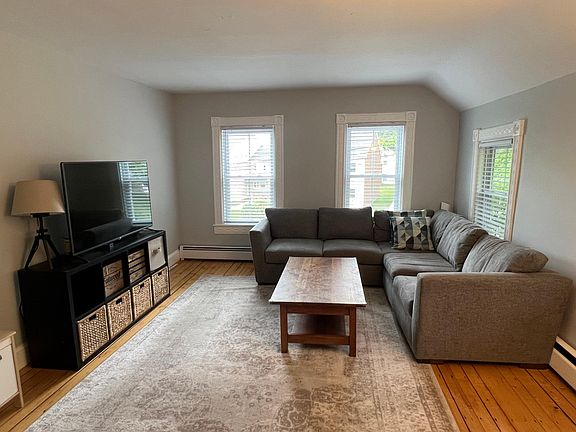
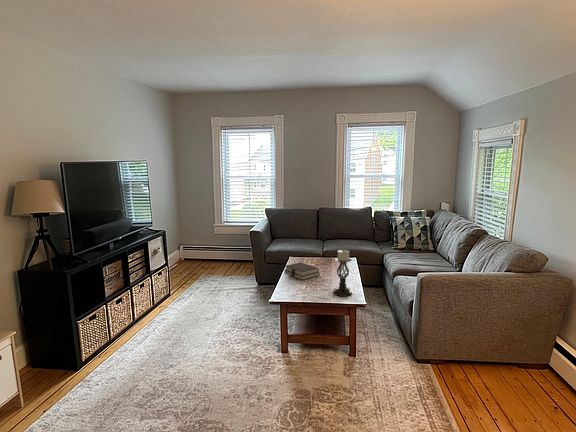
+ candle holder [332,248,353,298]
+ bible [283,261,321,281]
